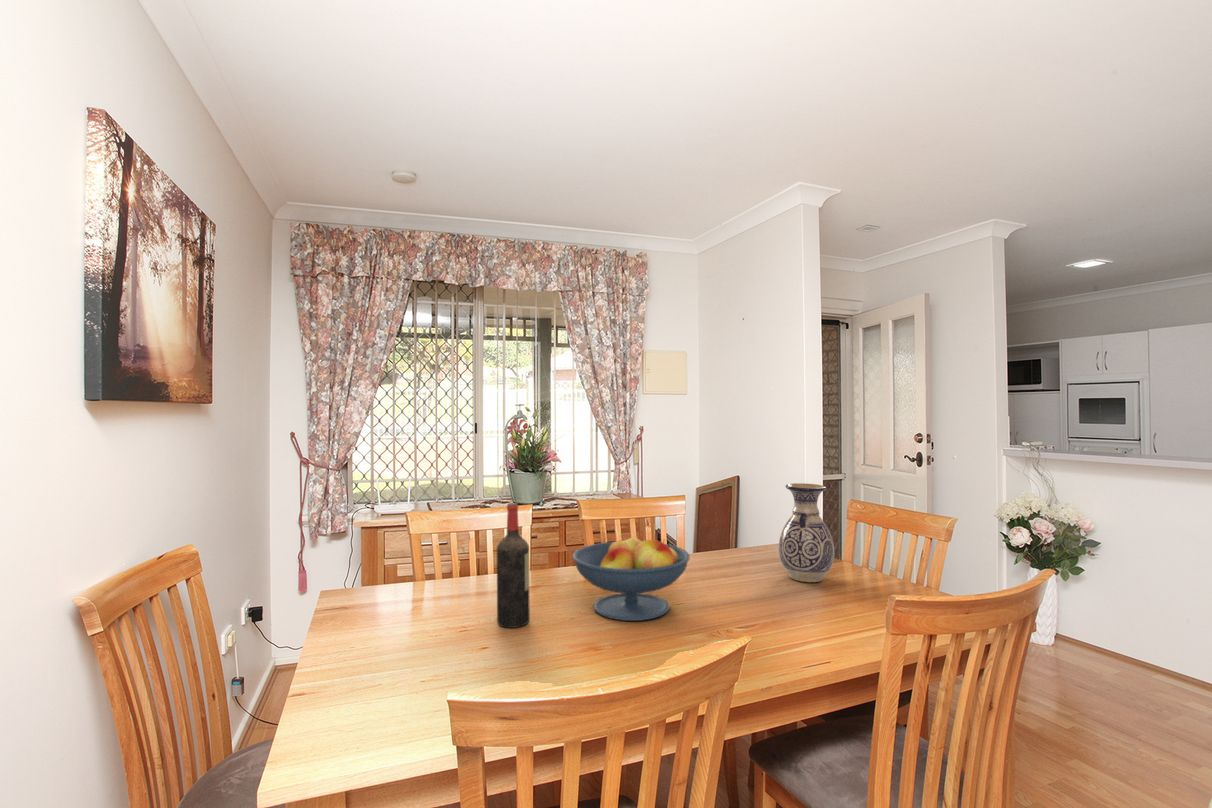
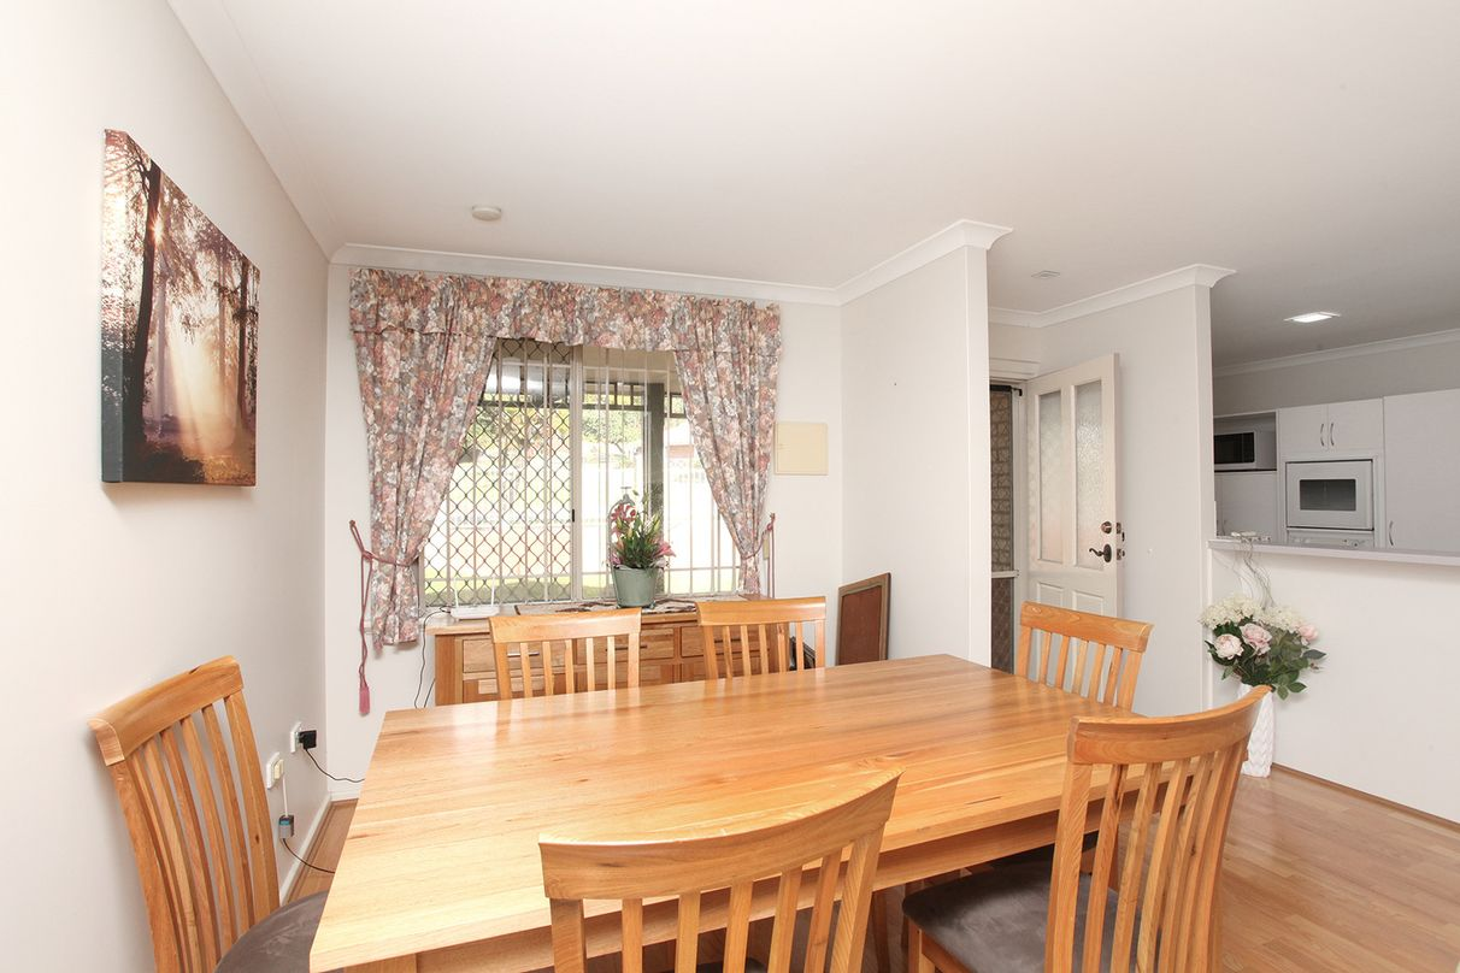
- fruit bowl [572,533,691,622]
- wine bottle [496,502,531,629]
- vase [778,482,835,583]
